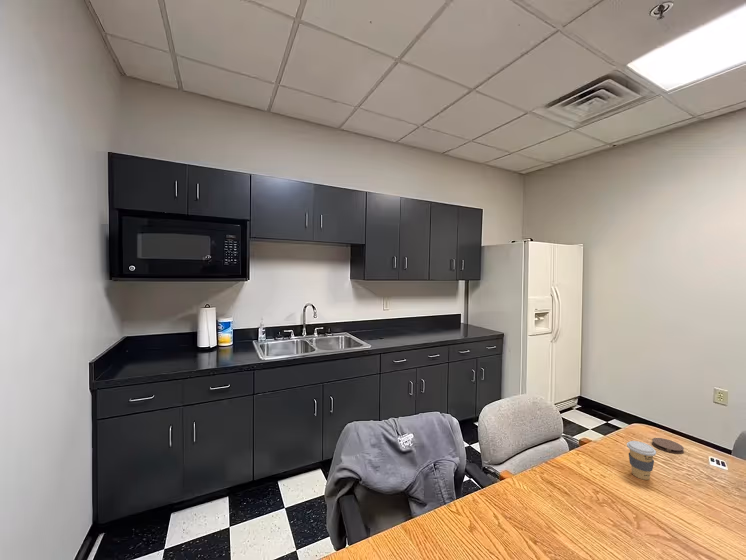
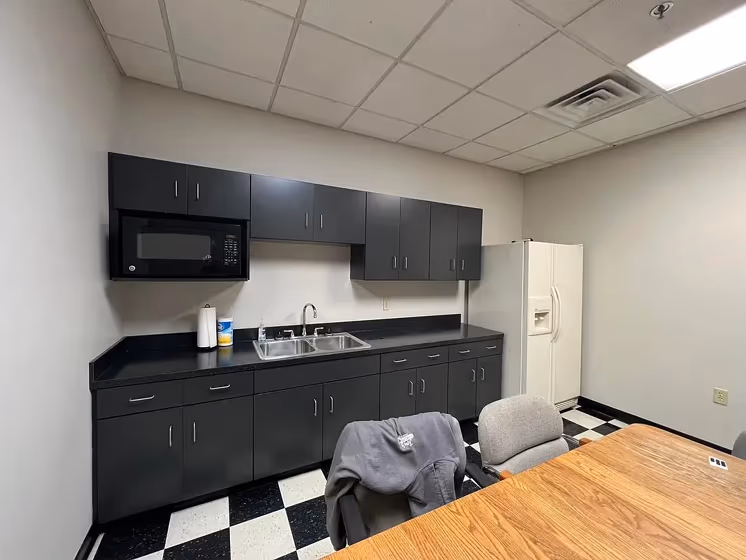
- coffee cup [626,440,657,481]
- coaster [651,437,685,455]
